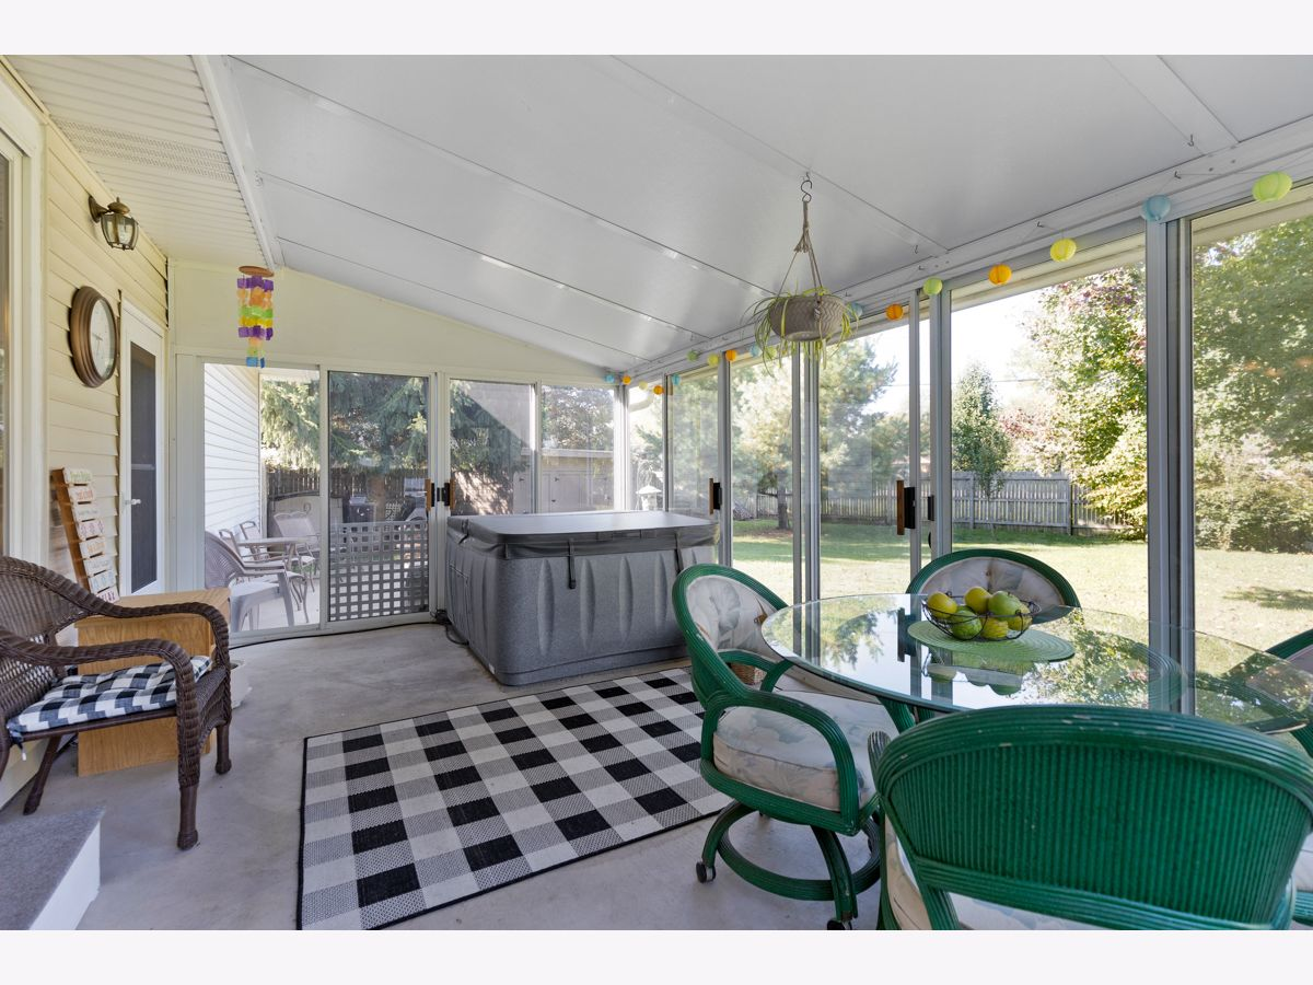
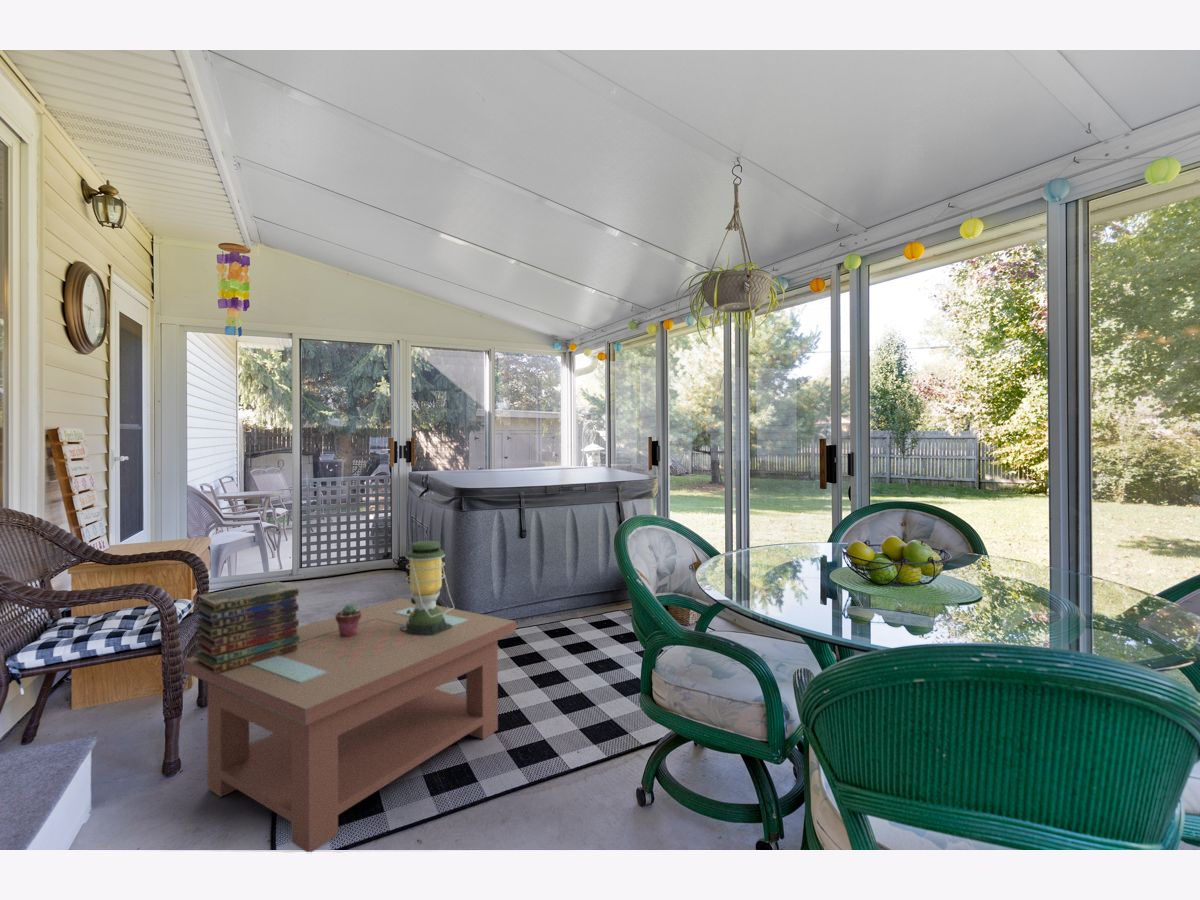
+ book stack [192,580,300,674]
+ lantern [400,540,455,635]
+ coffee table [183,597,517,853]
+ potted succulent [335,603,361,637]
